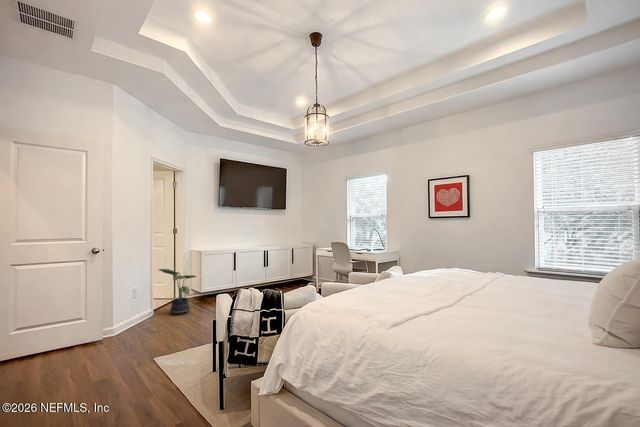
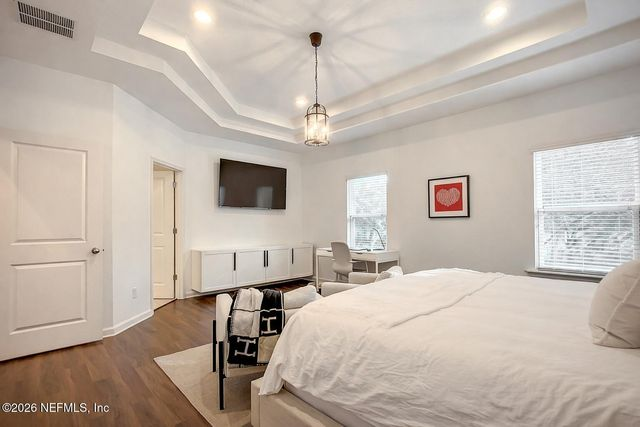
- potted plant [158,268,197,316]
